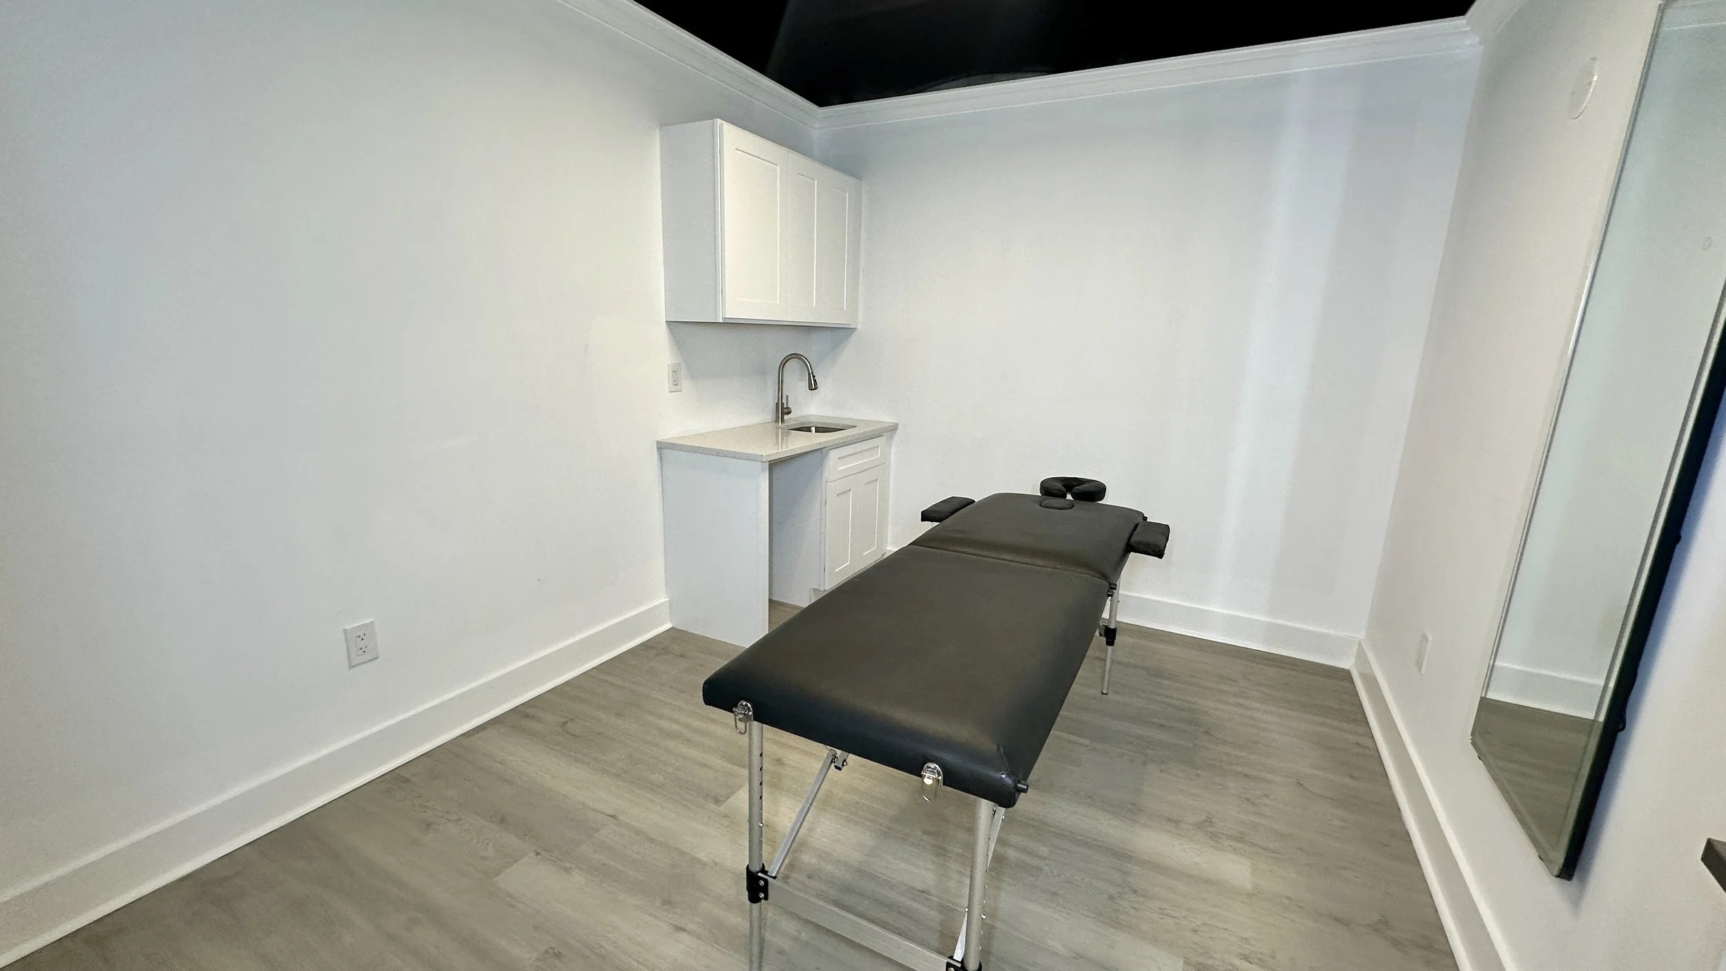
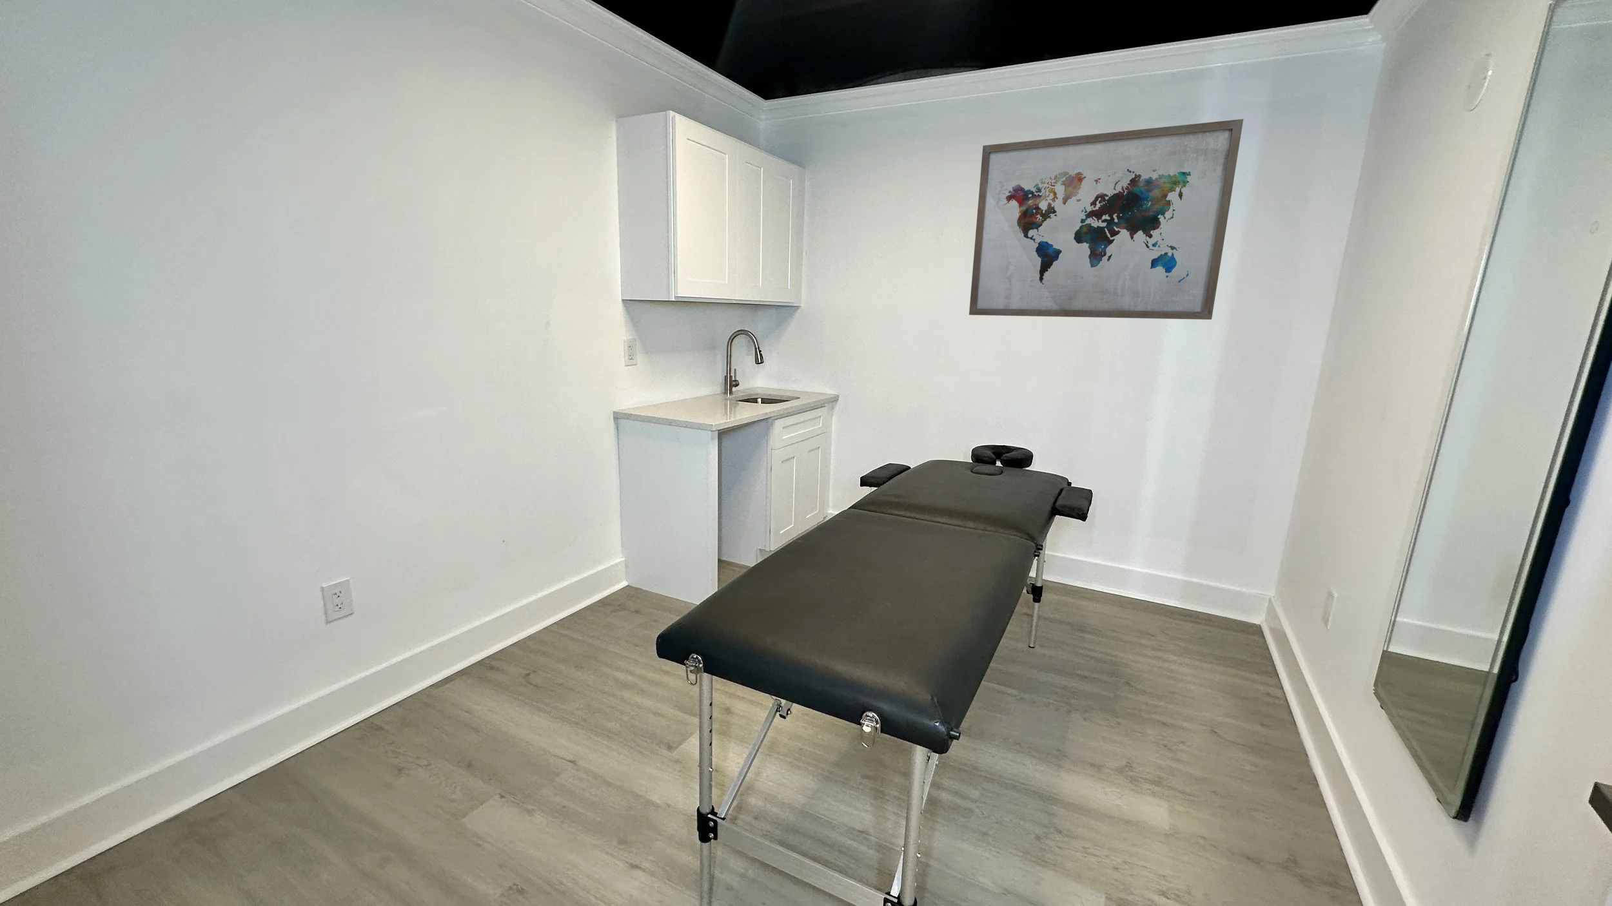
+ wall art [969,118,1243,321]
